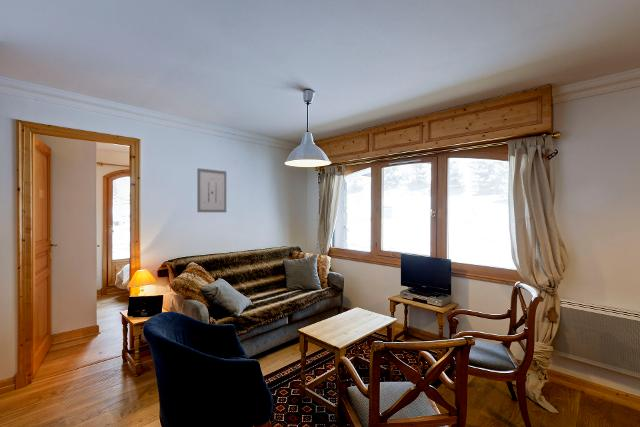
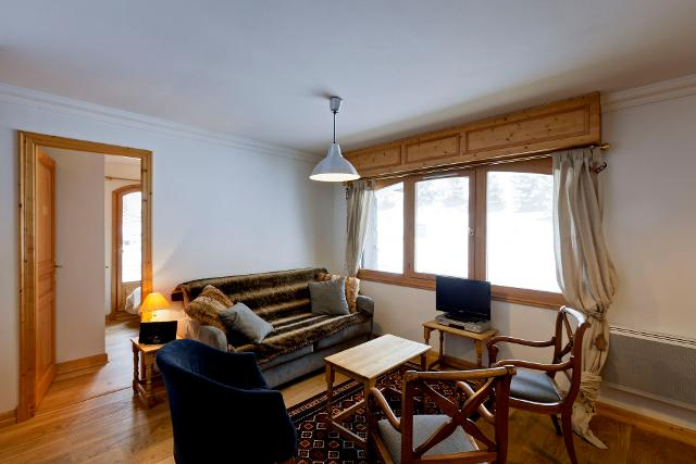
- wall art [196,167,227,213]
